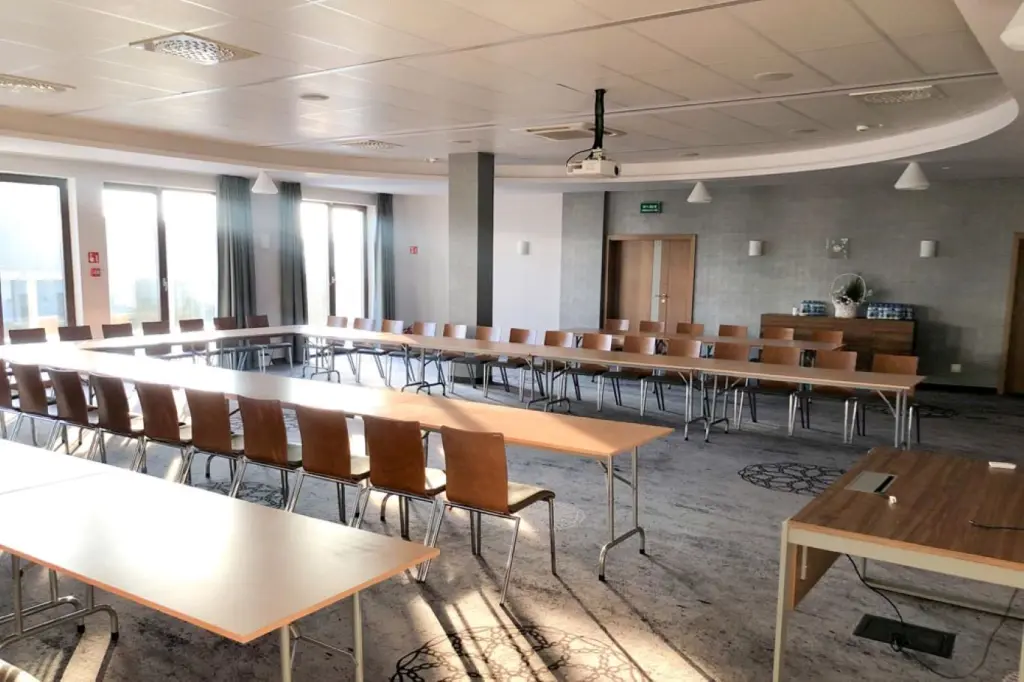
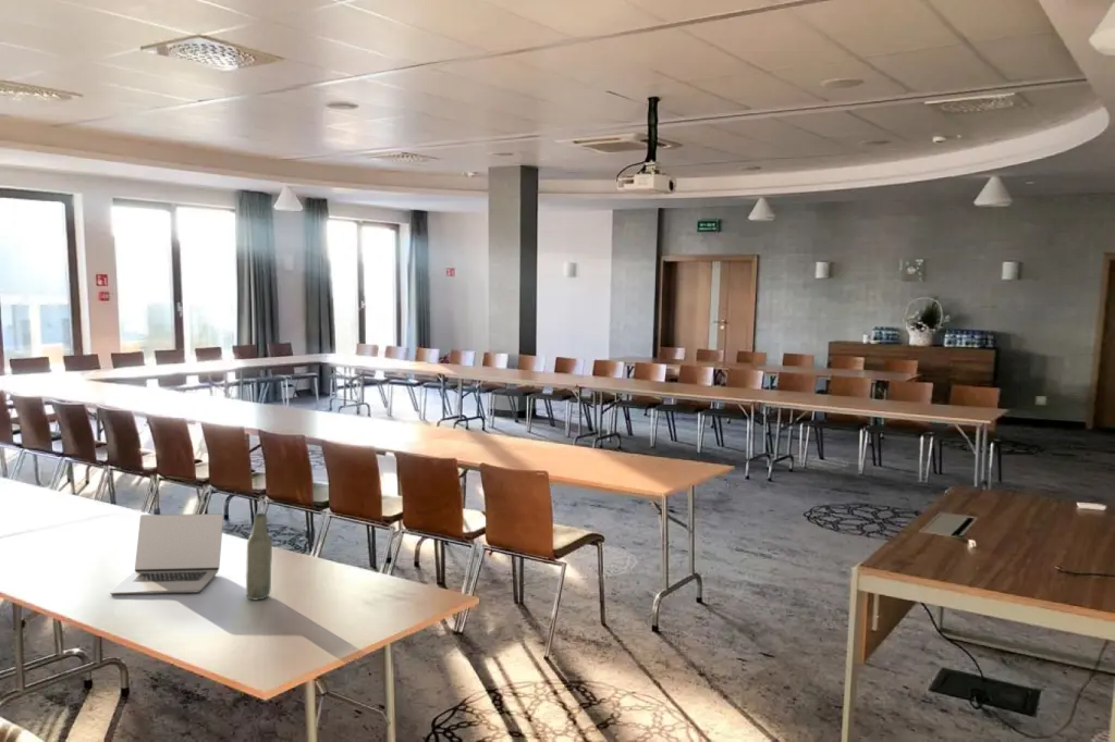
+ laptop [109,512,224,595]
+ bottle [245,512,273,601]
